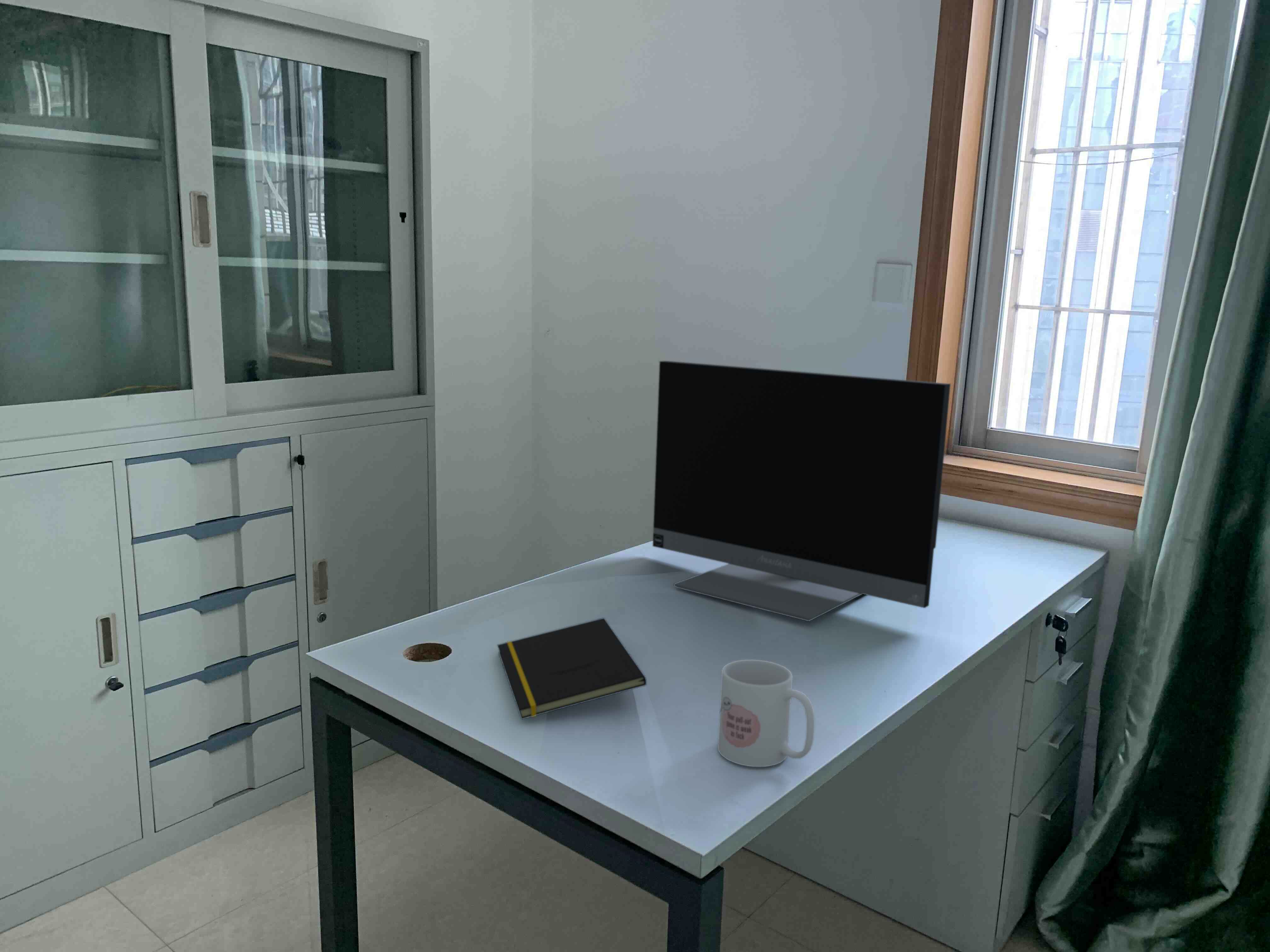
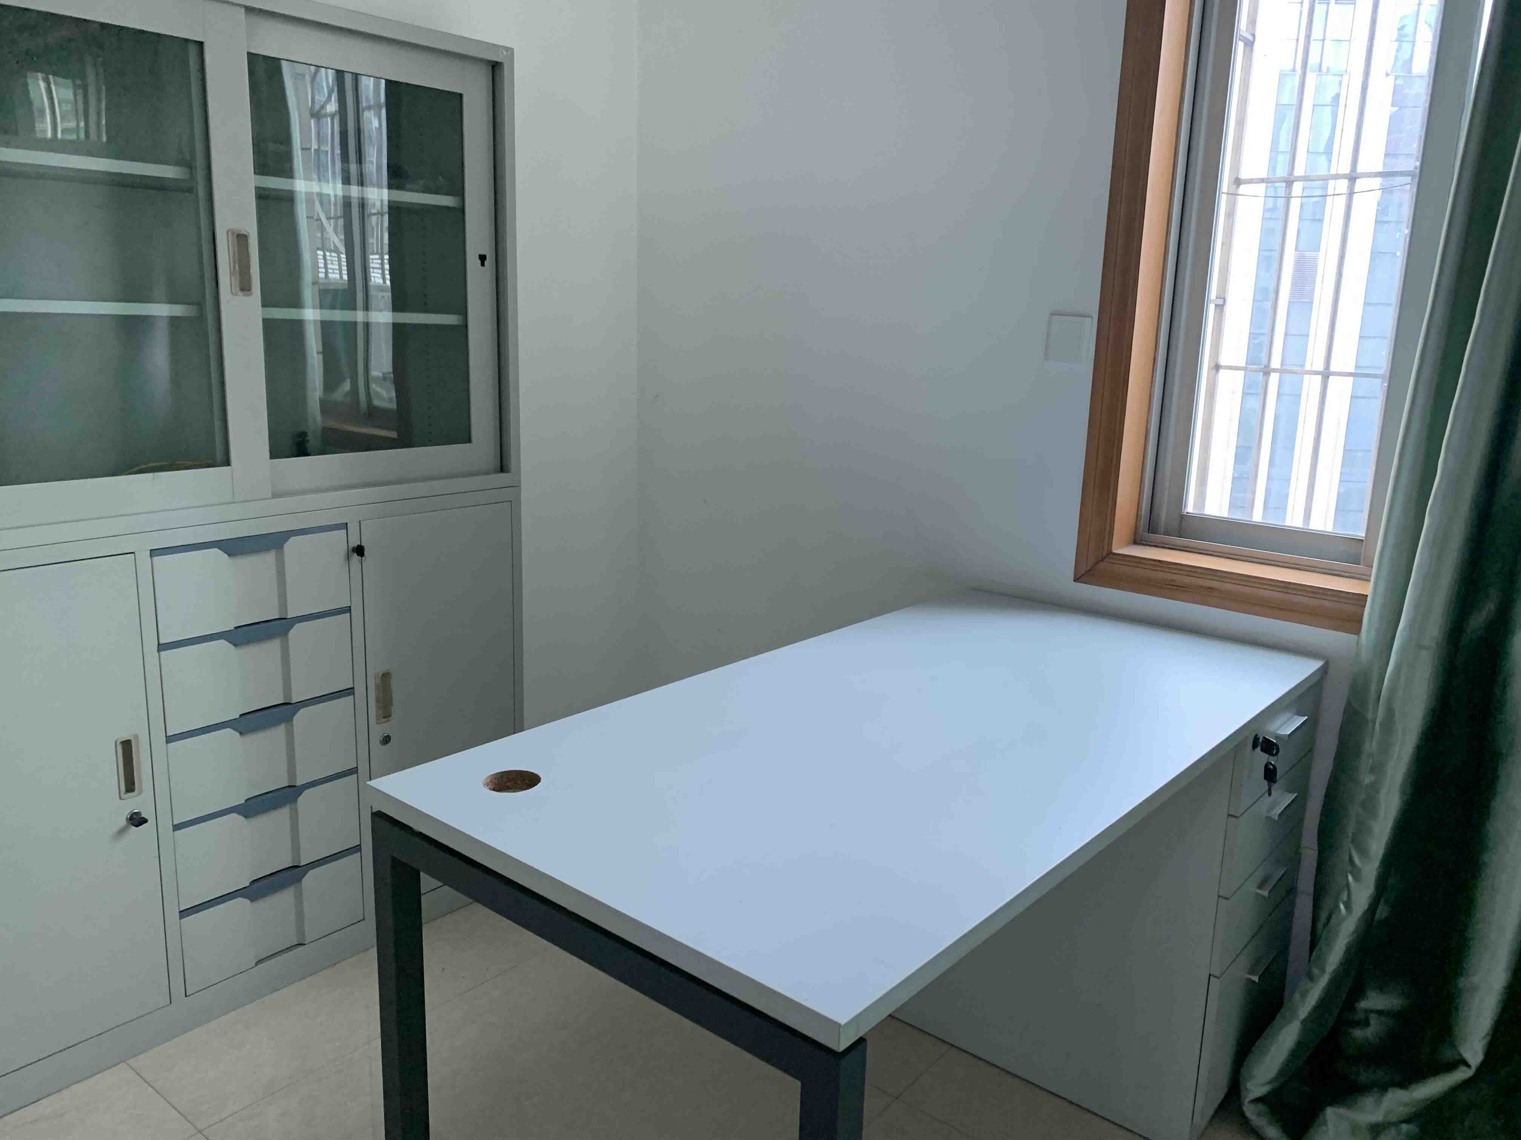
- mug [718,659,815,767]
- monitor [652,360,951,622]
- notepad [497,617,647,720]
